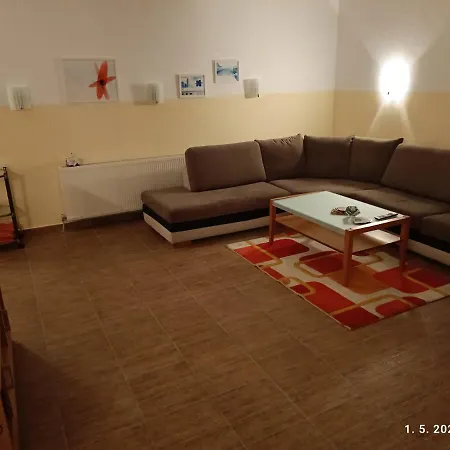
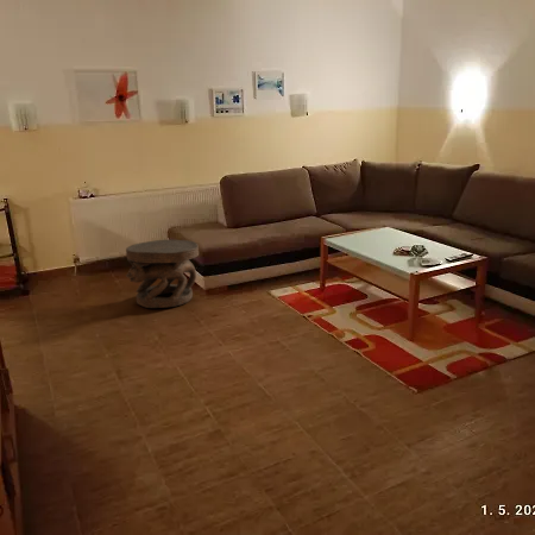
+ carved stool [125,239,200,309]
